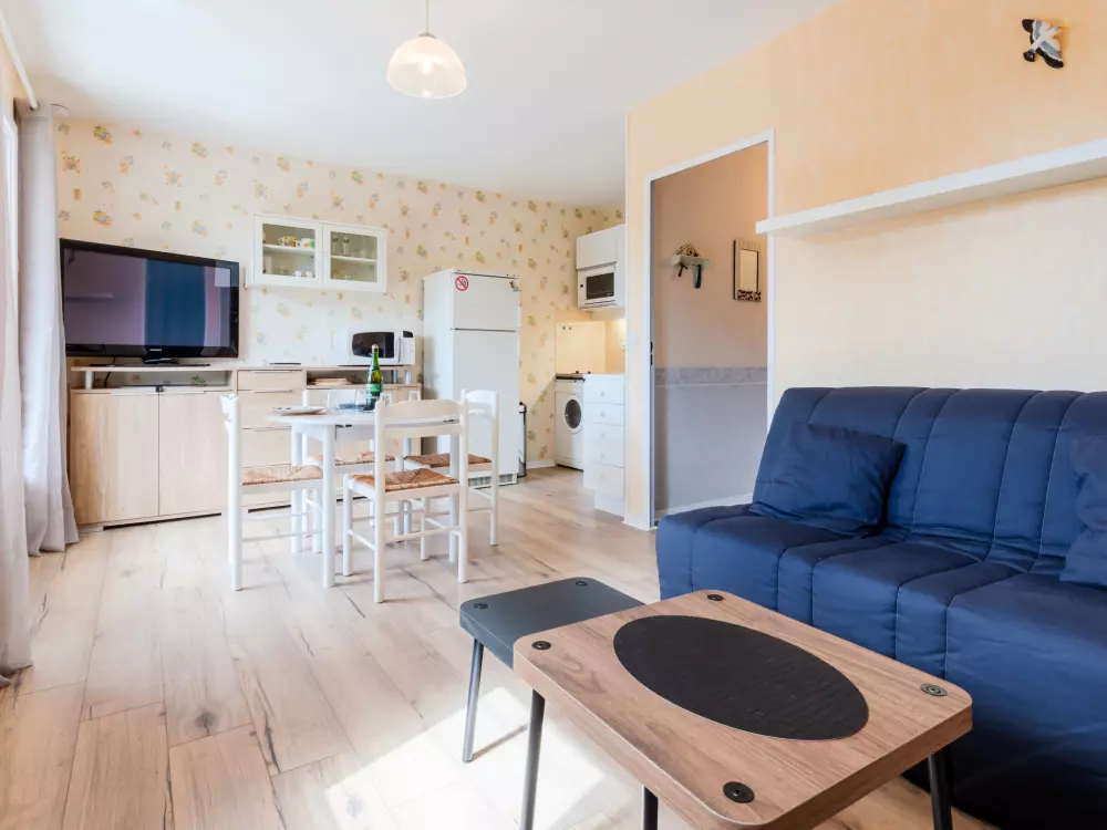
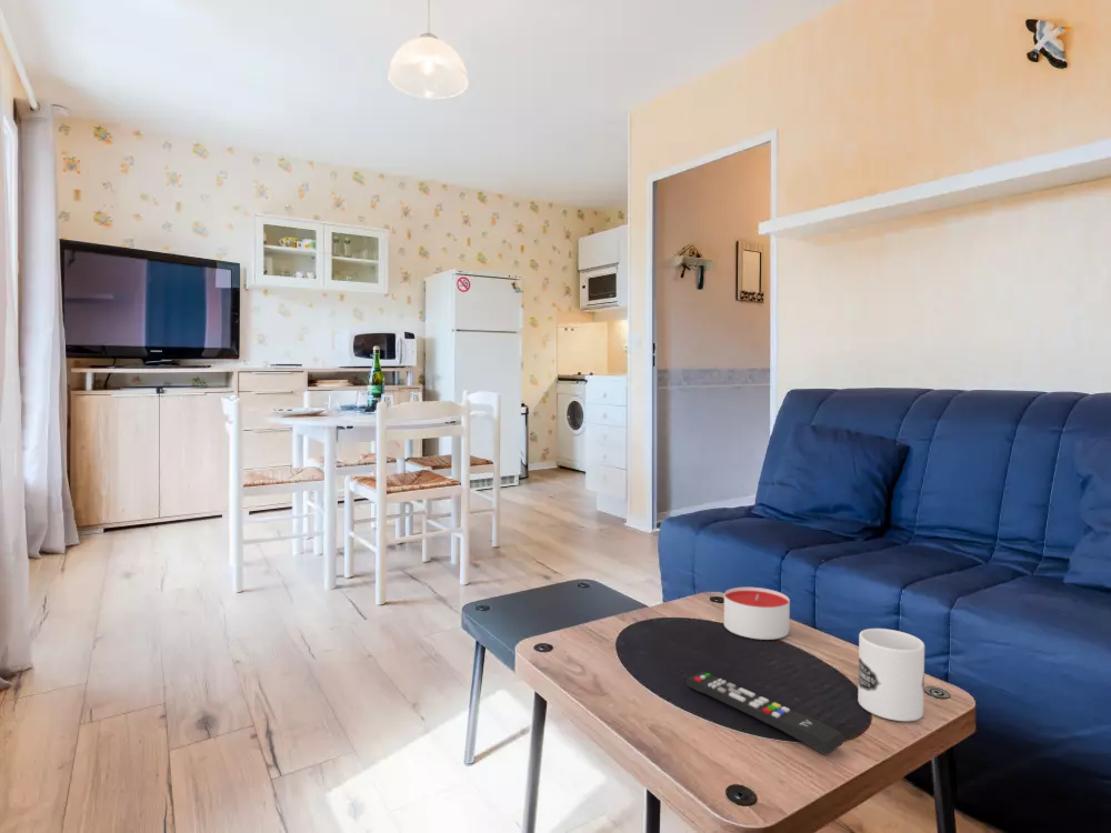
+ mug [857,628,925,722]
+ candle [723,586,791,641]
+ remote control [684,671,847,756]
